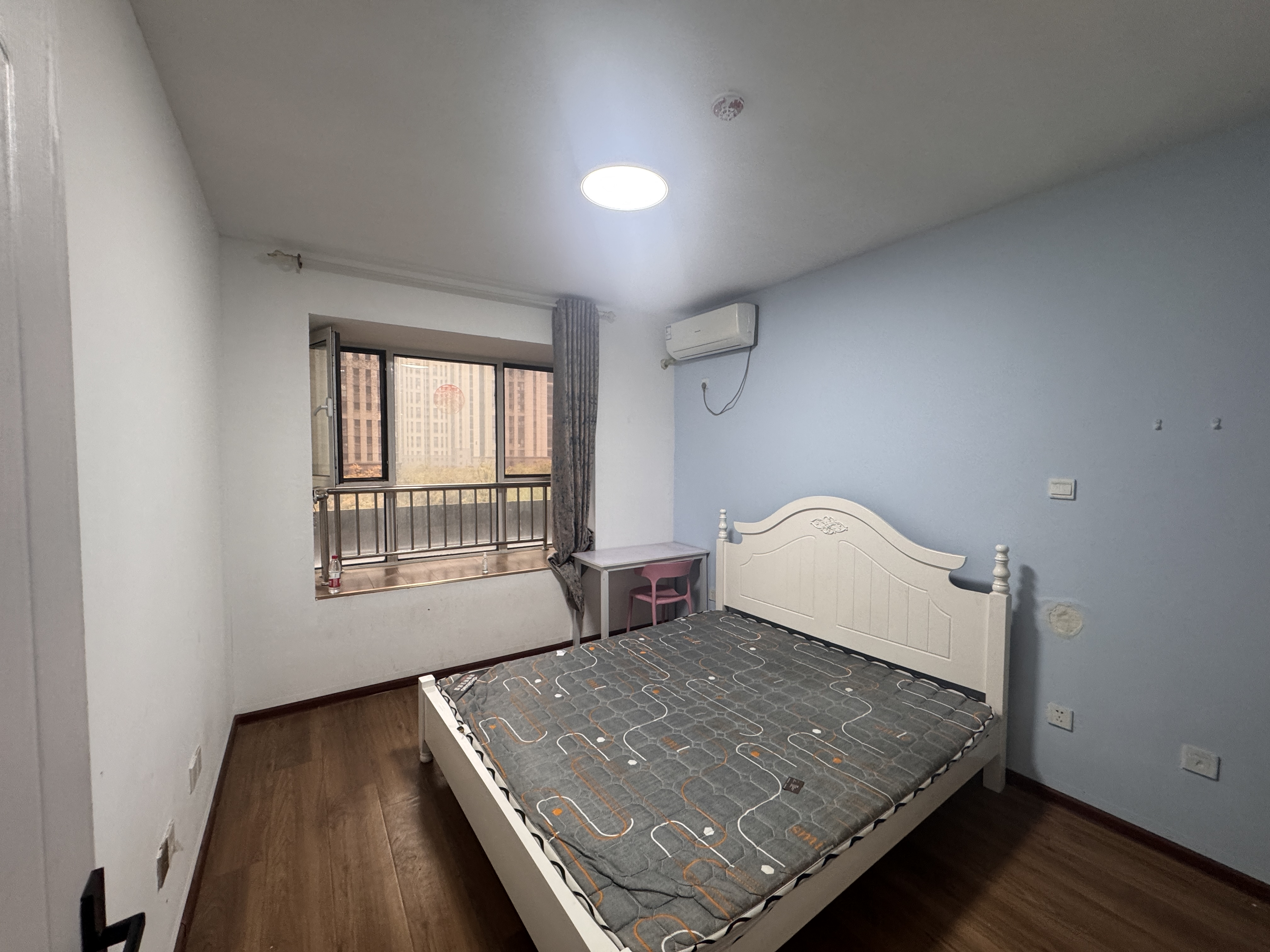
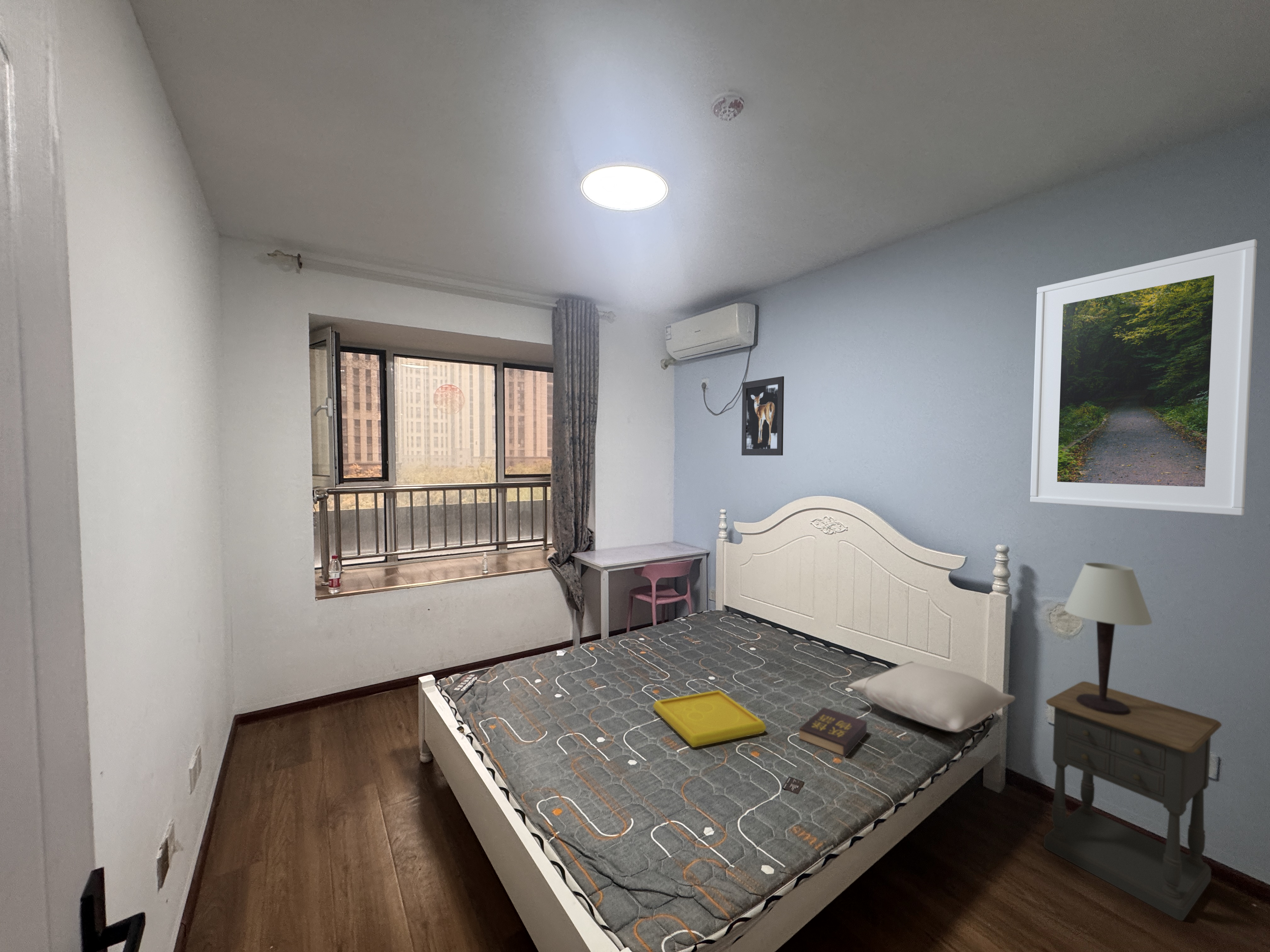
+ nightstand [1044,681,1222,921]
+ table lamp [1064,562,1153,715]
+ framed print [1030,239,1257,516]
+ serving tray [653,690,767,748]
+ wall art [741,376,784,456]
+ hardback book [799,707,867,758]
+ pillow [848,661,1016,732]
